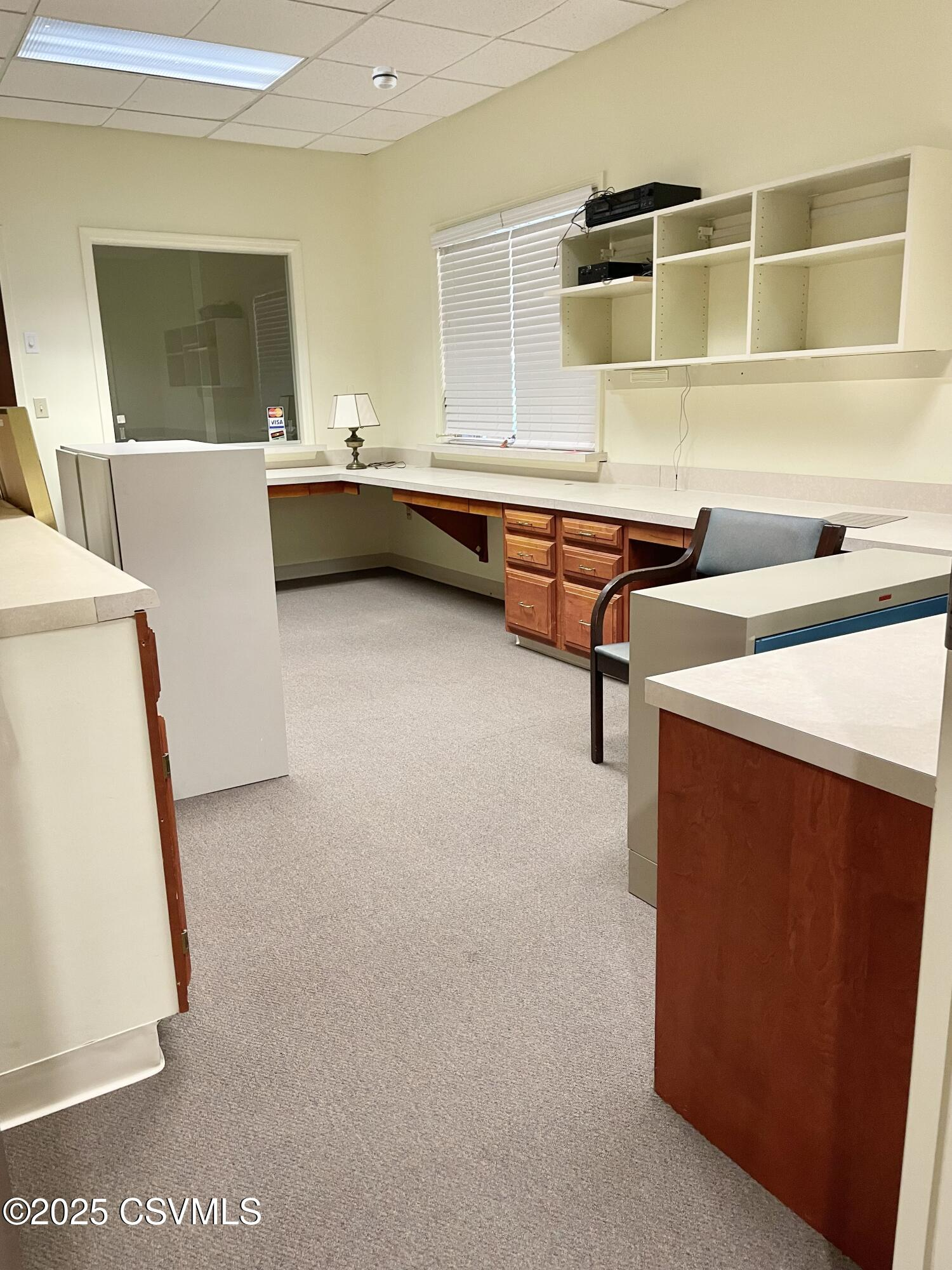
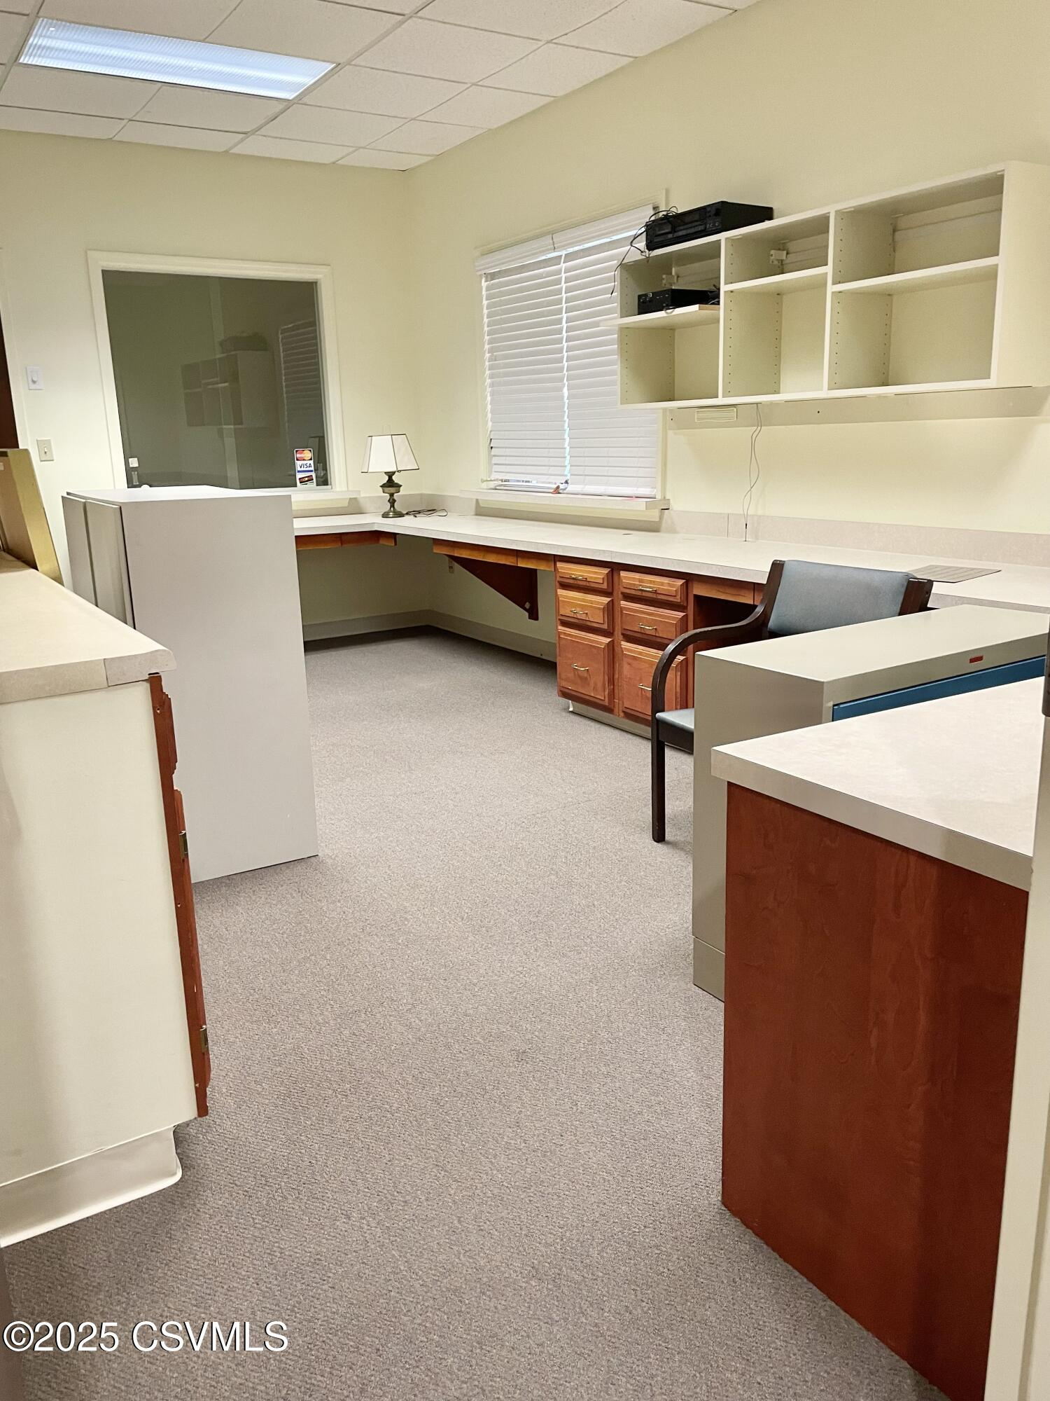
- smoke detector [371,65,399,90]
